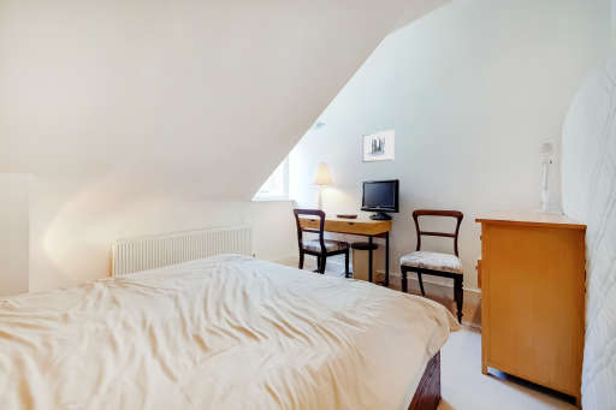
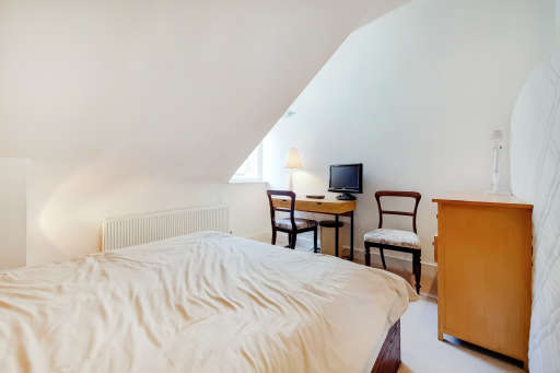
- wall art [361,129,396,164]
